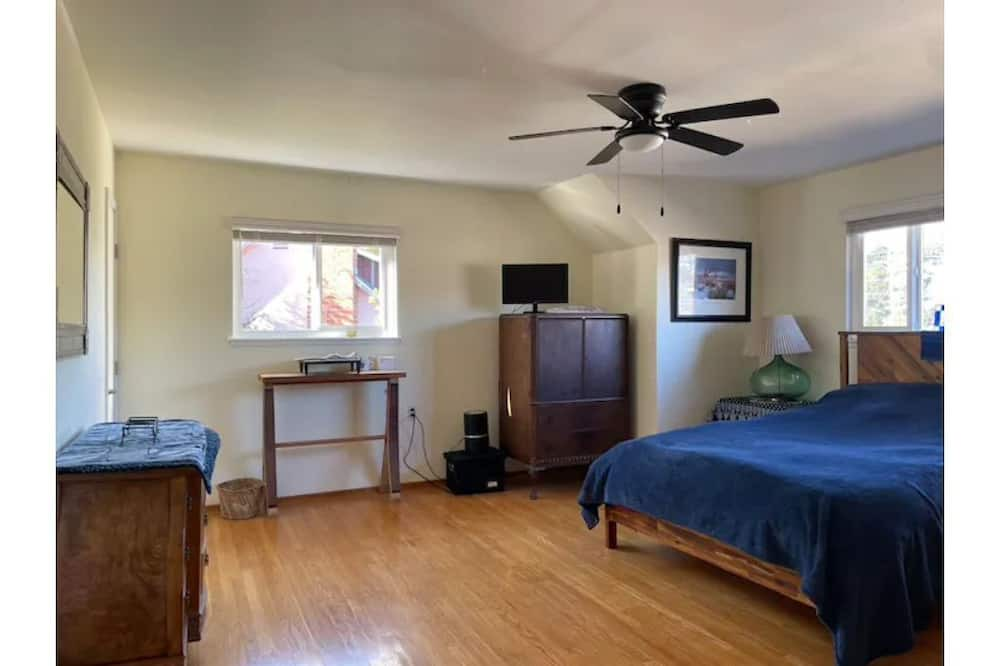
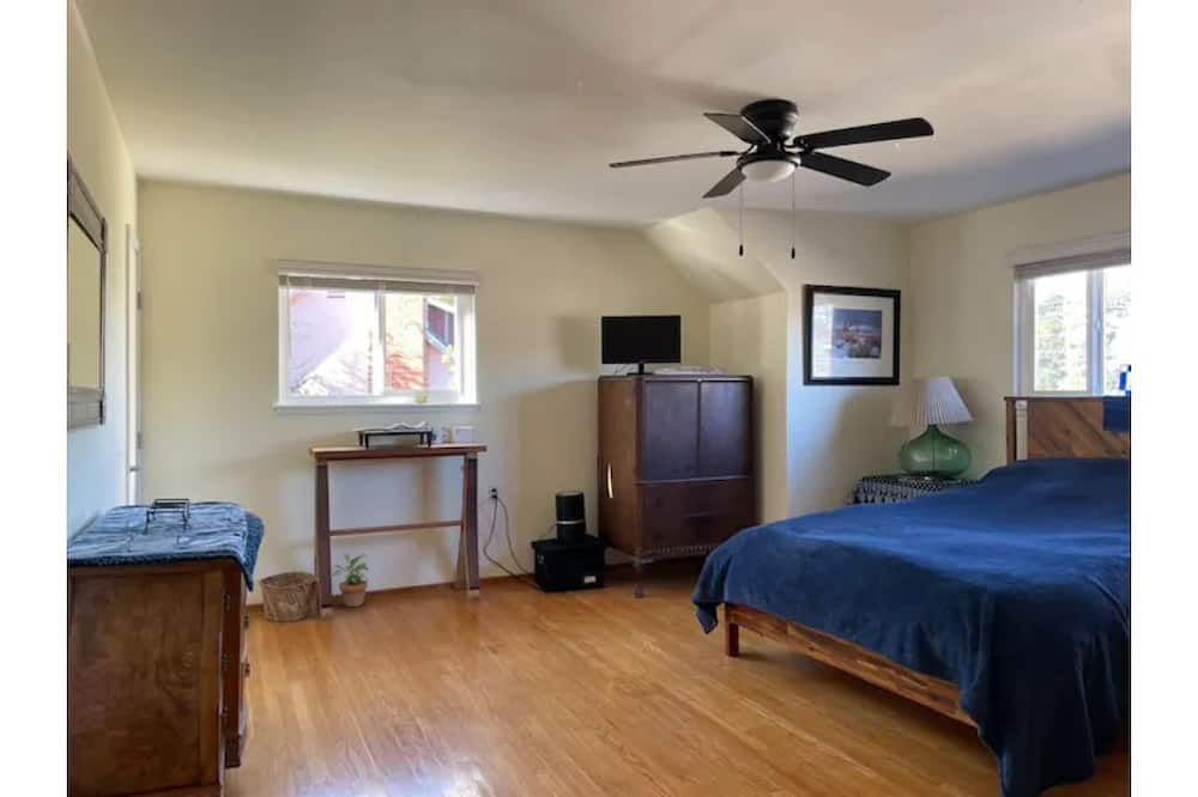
+ potted plant [329,553,371,608]
